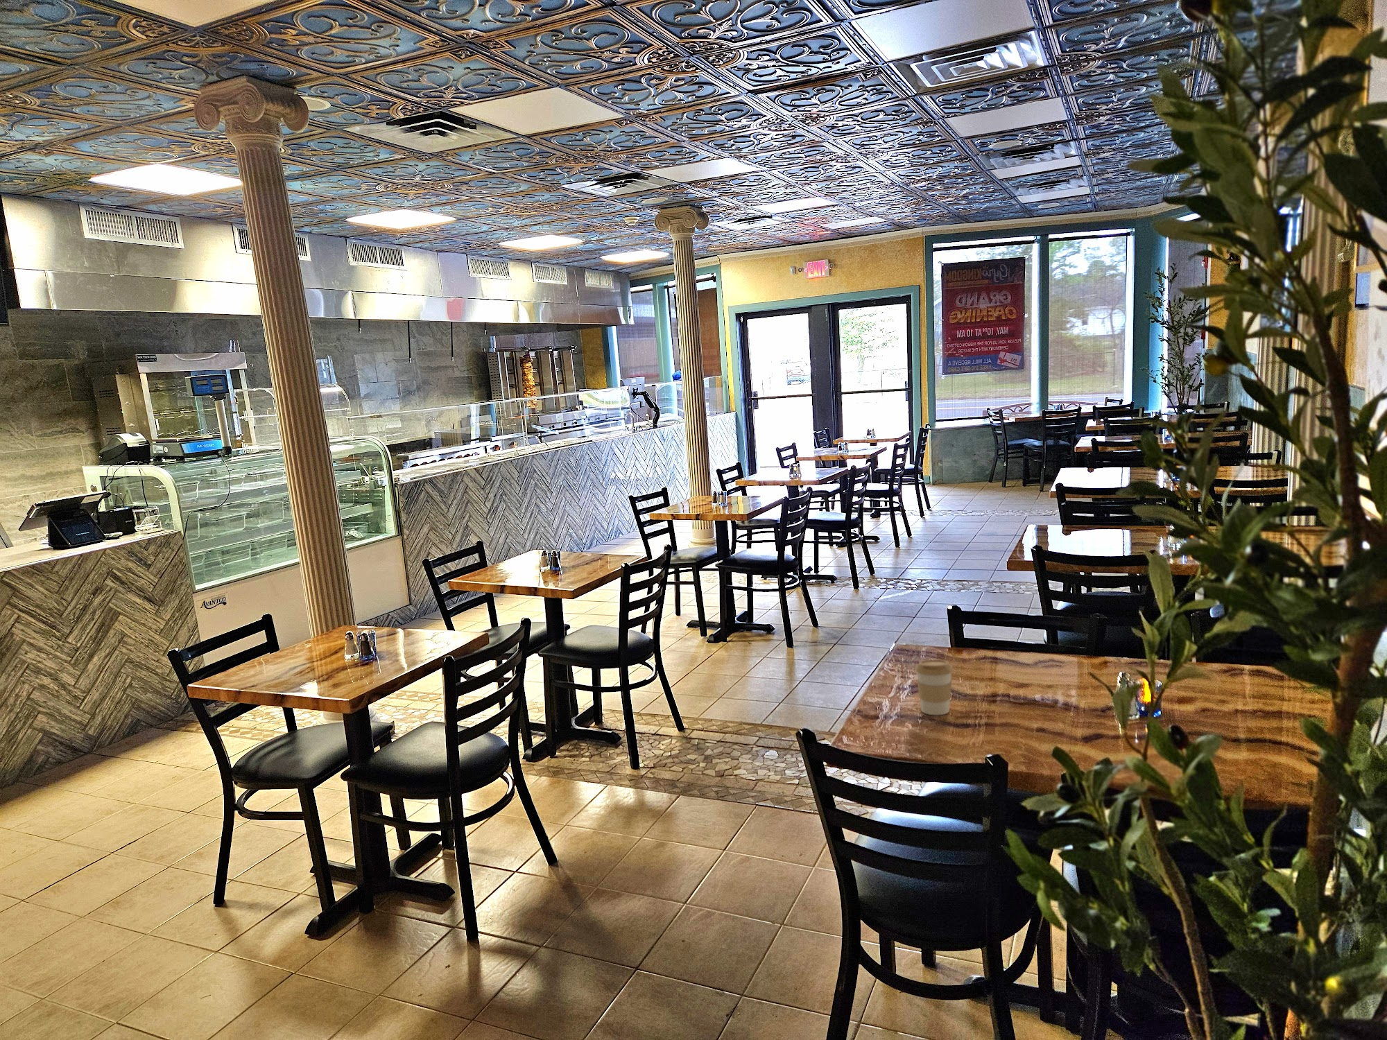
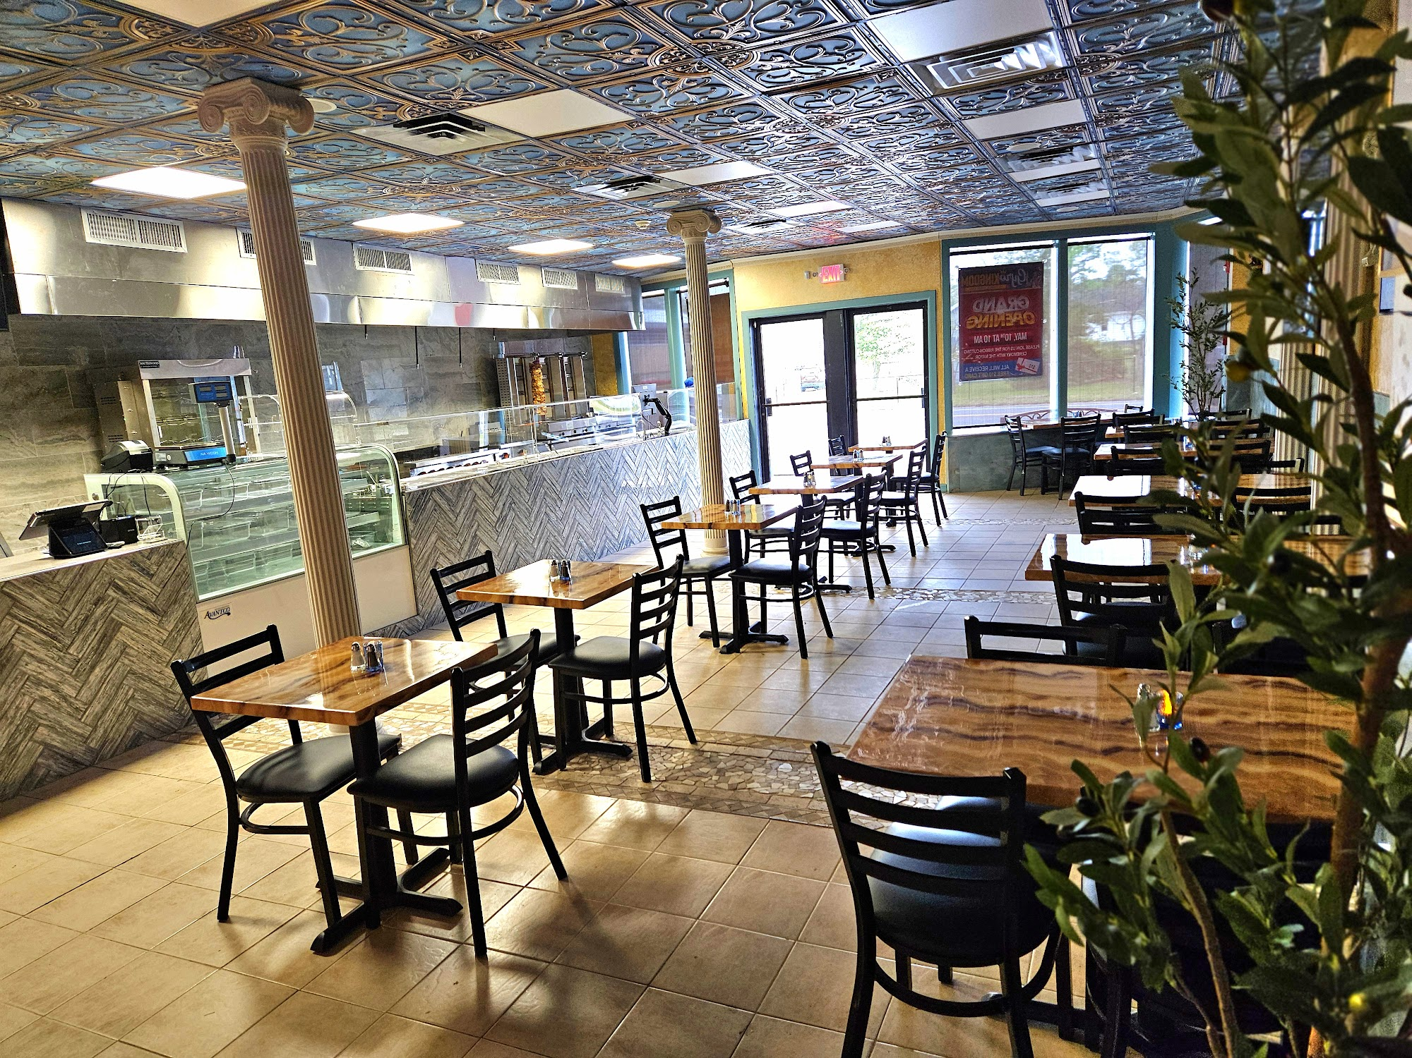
- coffee cup [914,659,955,717]
